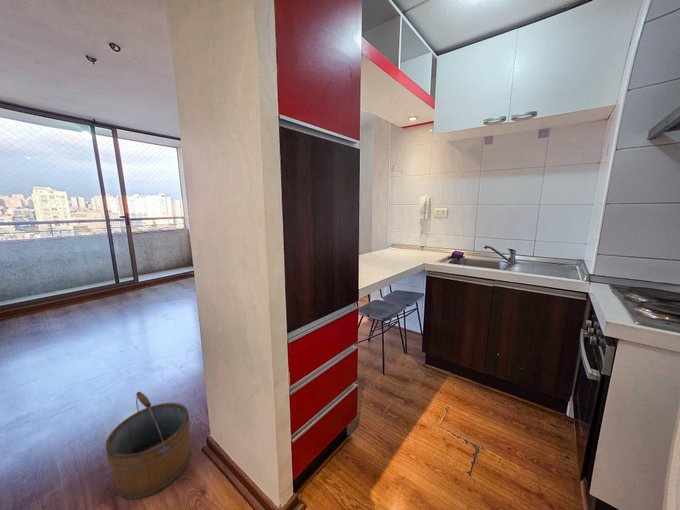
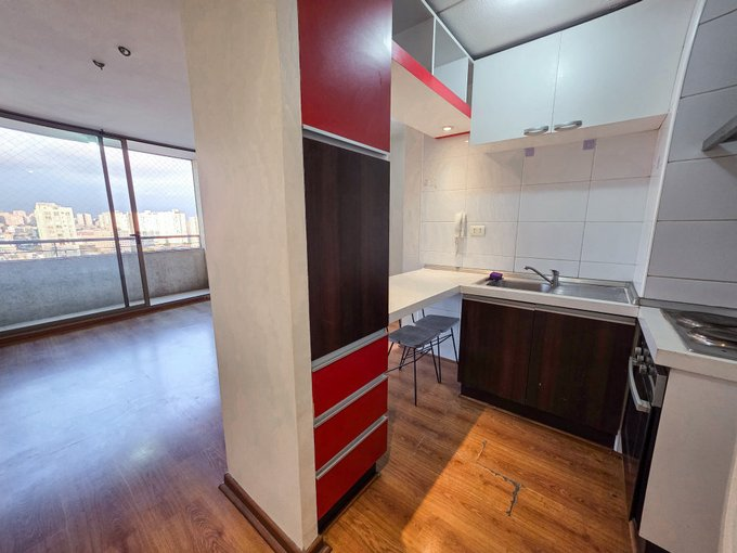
- bucket [105,391,191,500]
